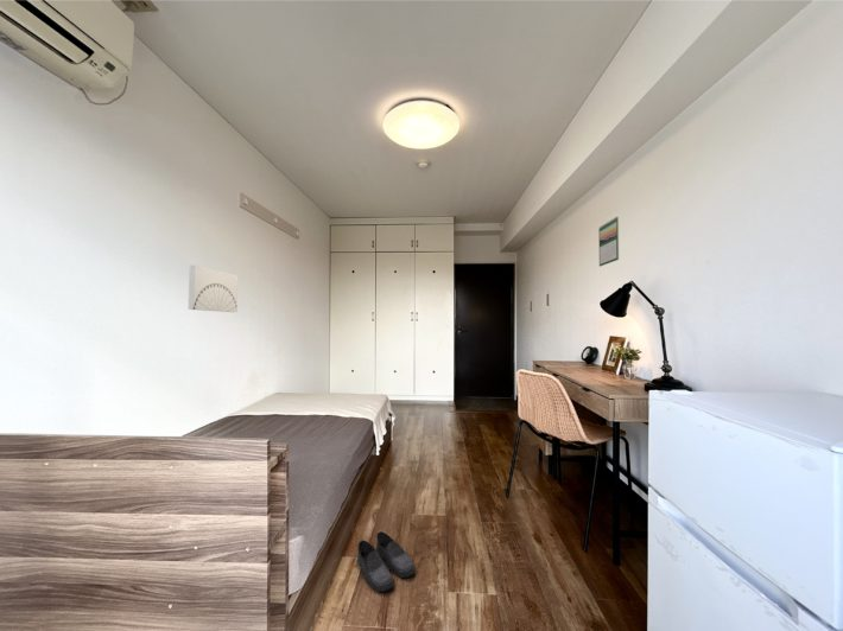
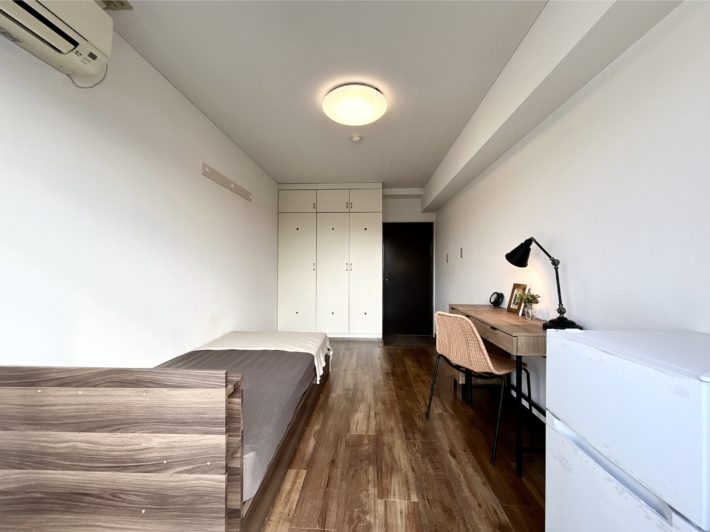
- calendar [597,216,620,268]
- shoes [356,530,417,593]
- wall art [188,264,239,313]
